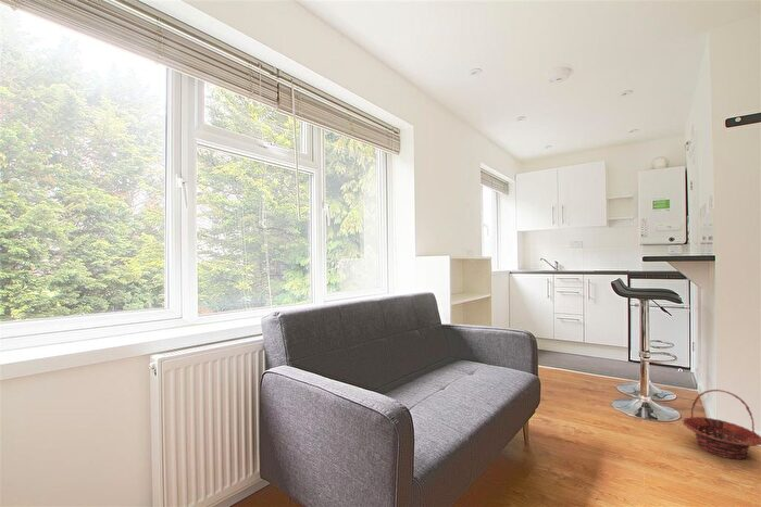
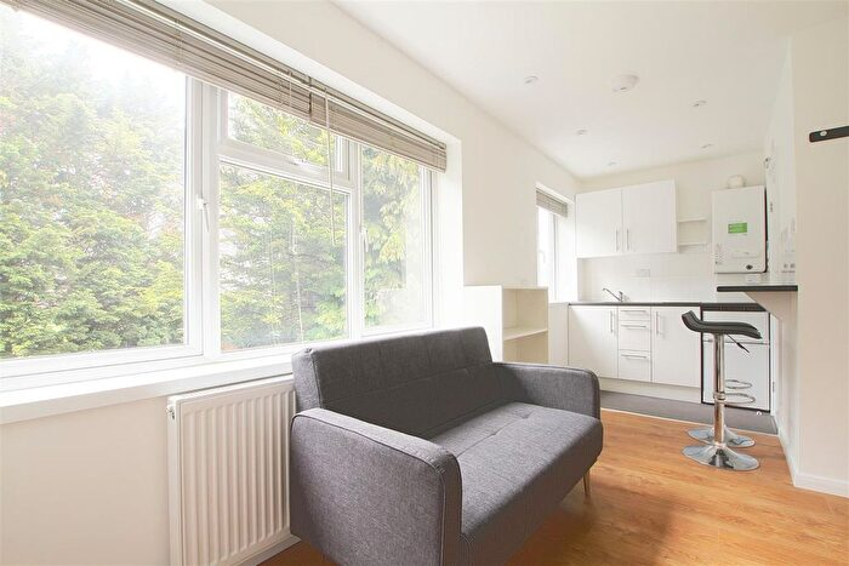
- basket [682,389,761,460]
